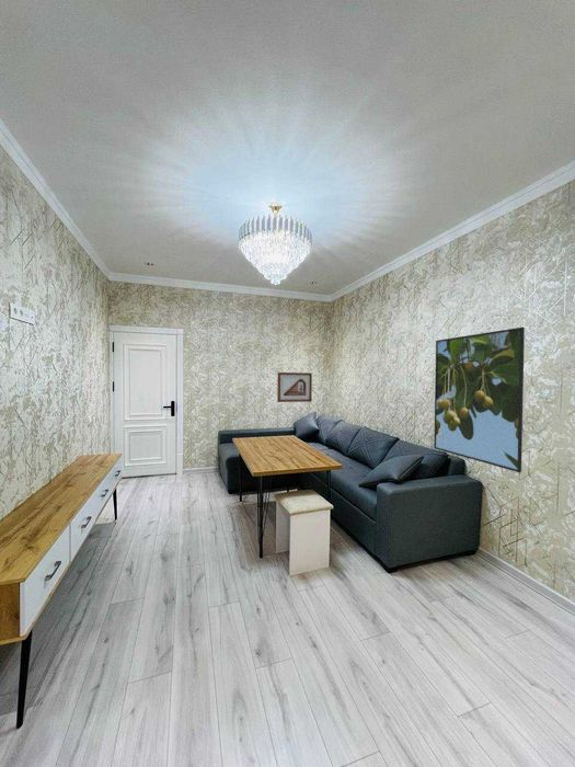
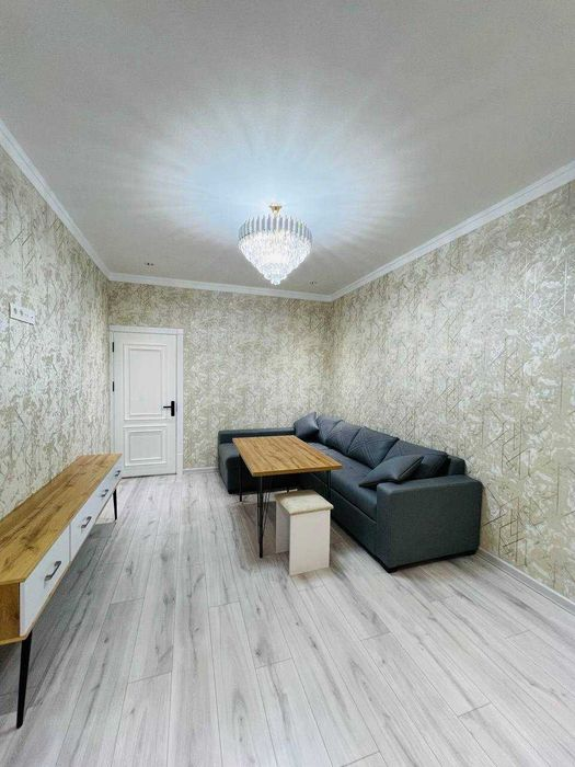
- picture frame [276,371,313,403]
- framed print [433,327,526,473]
